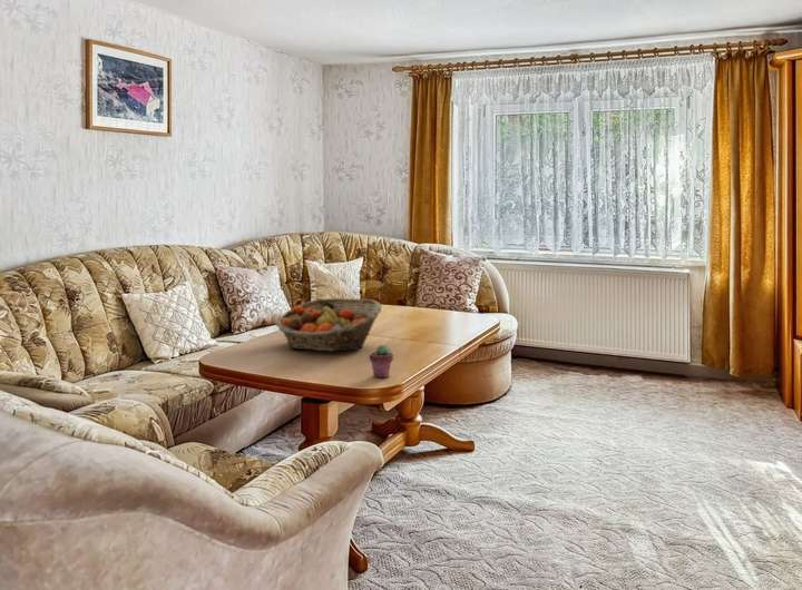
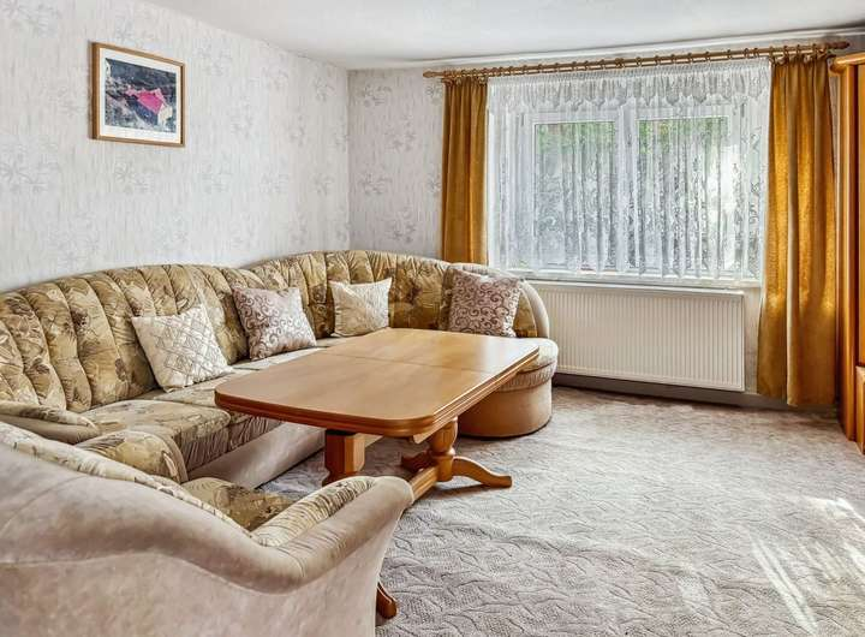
- fruit basket [274,297,383,352]
- potted succulent [369,344,394,378]
